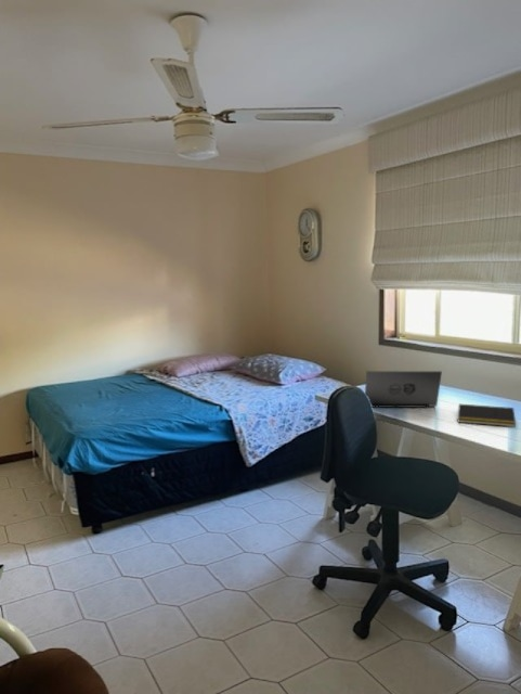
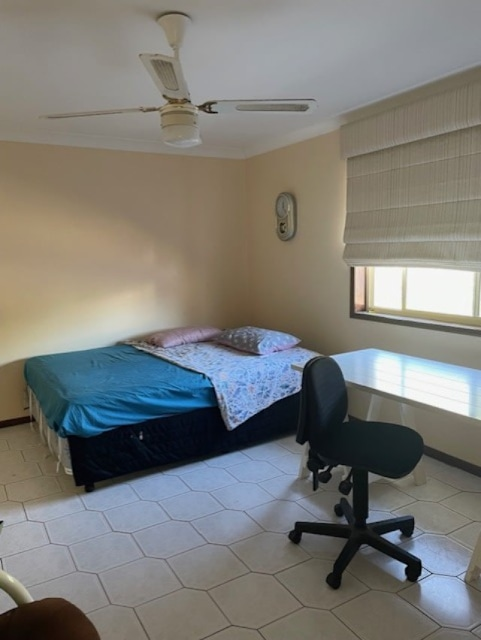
- notepad [456,403,517,428]
- laptop [364,370,443,409]
